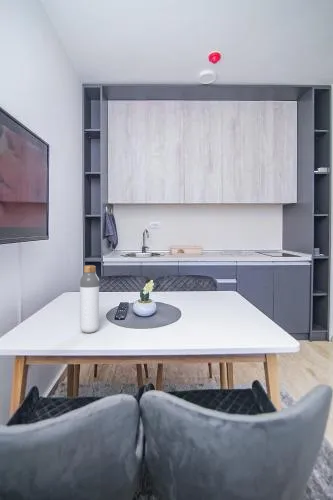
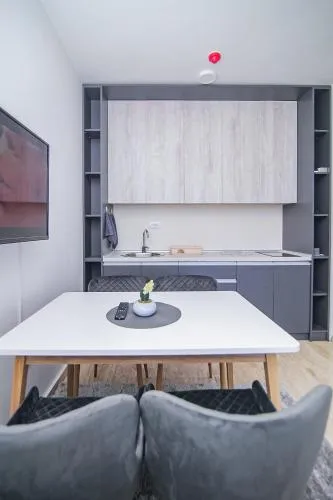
- bottle [79,264,100,334]
